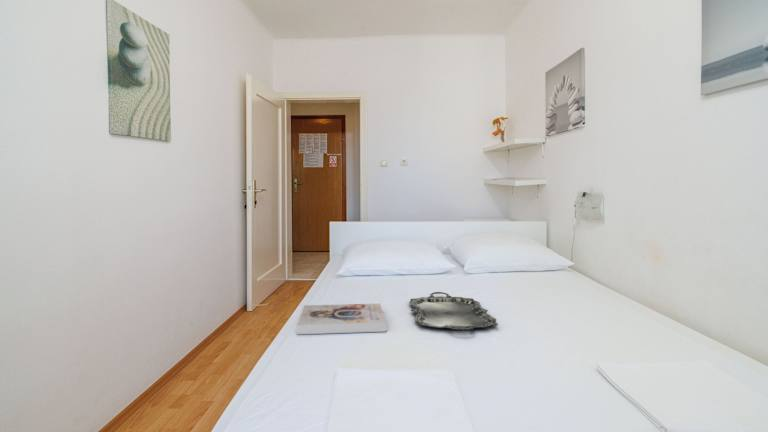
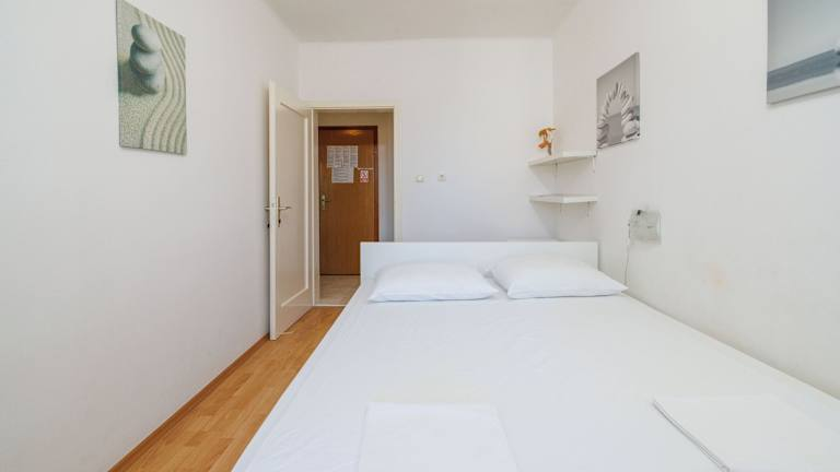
- book [296,303,388,335]
- serving tray [408,291,499,331]
